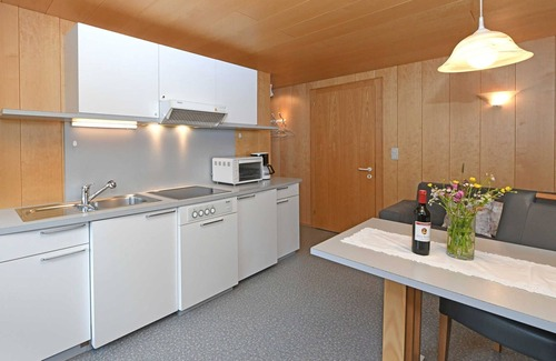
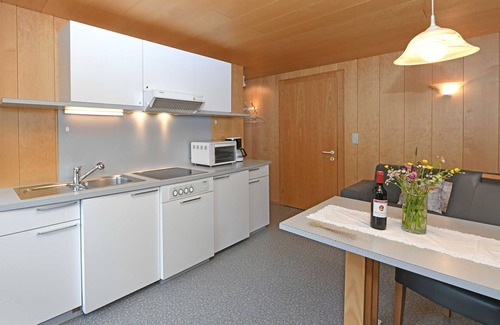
+ spoon [308,220,358,238]
